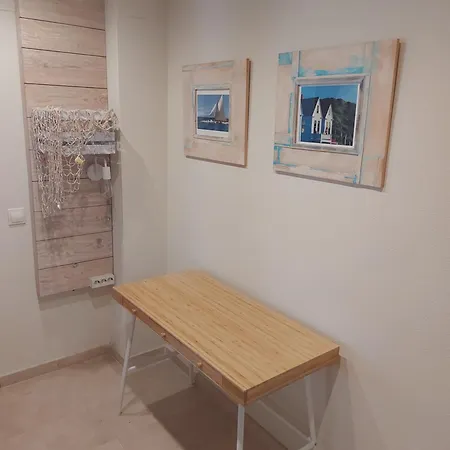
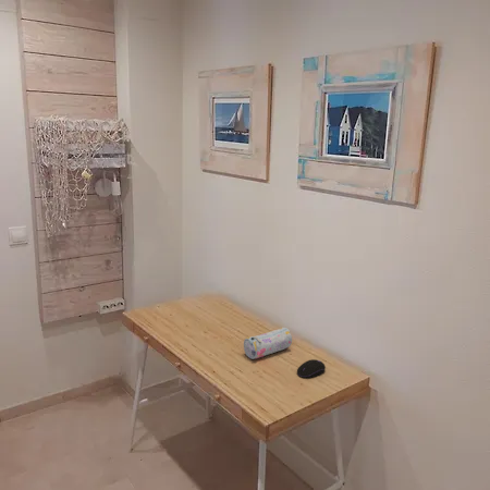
+ pencil case [243,327,293,360]
+ computer mouse [296,358,327,379]
